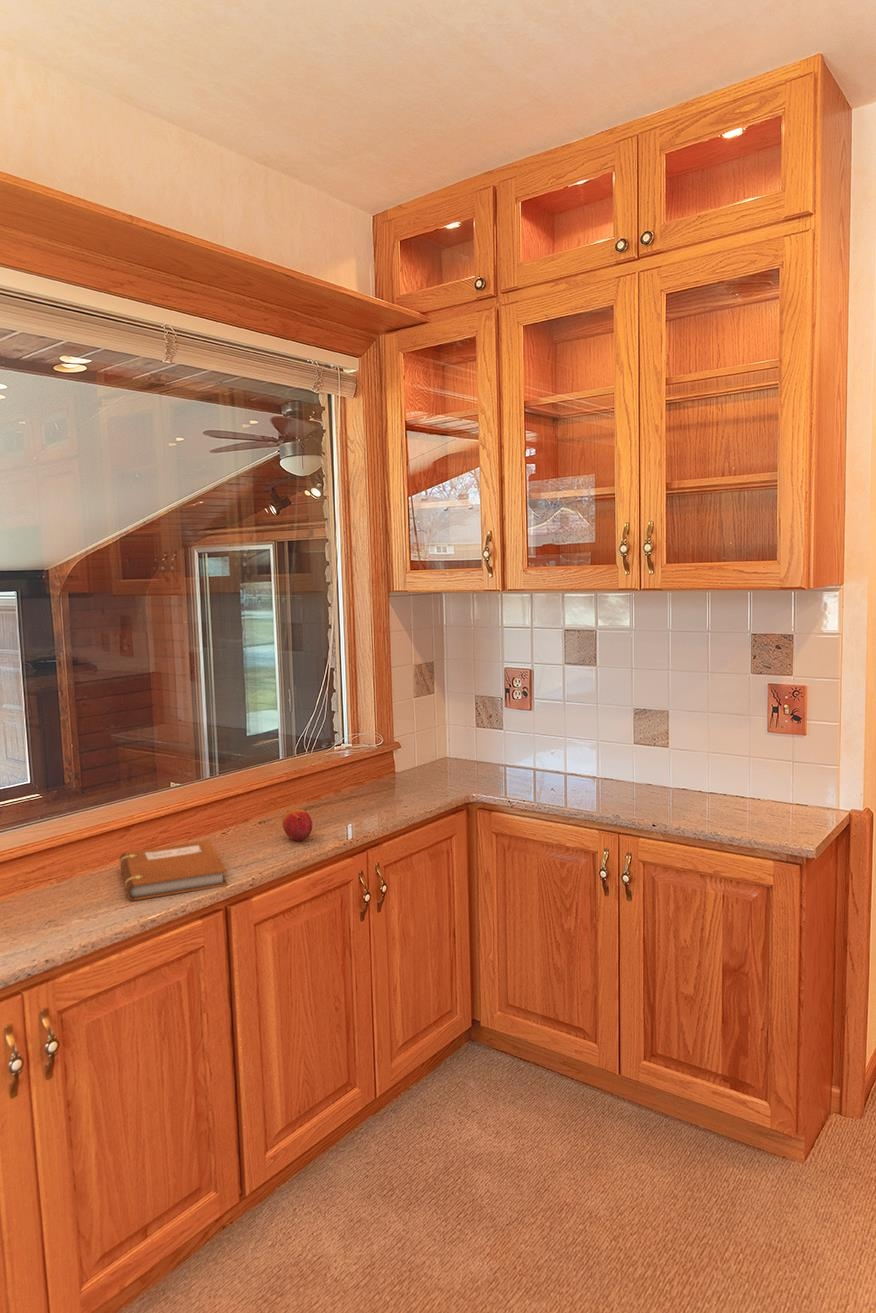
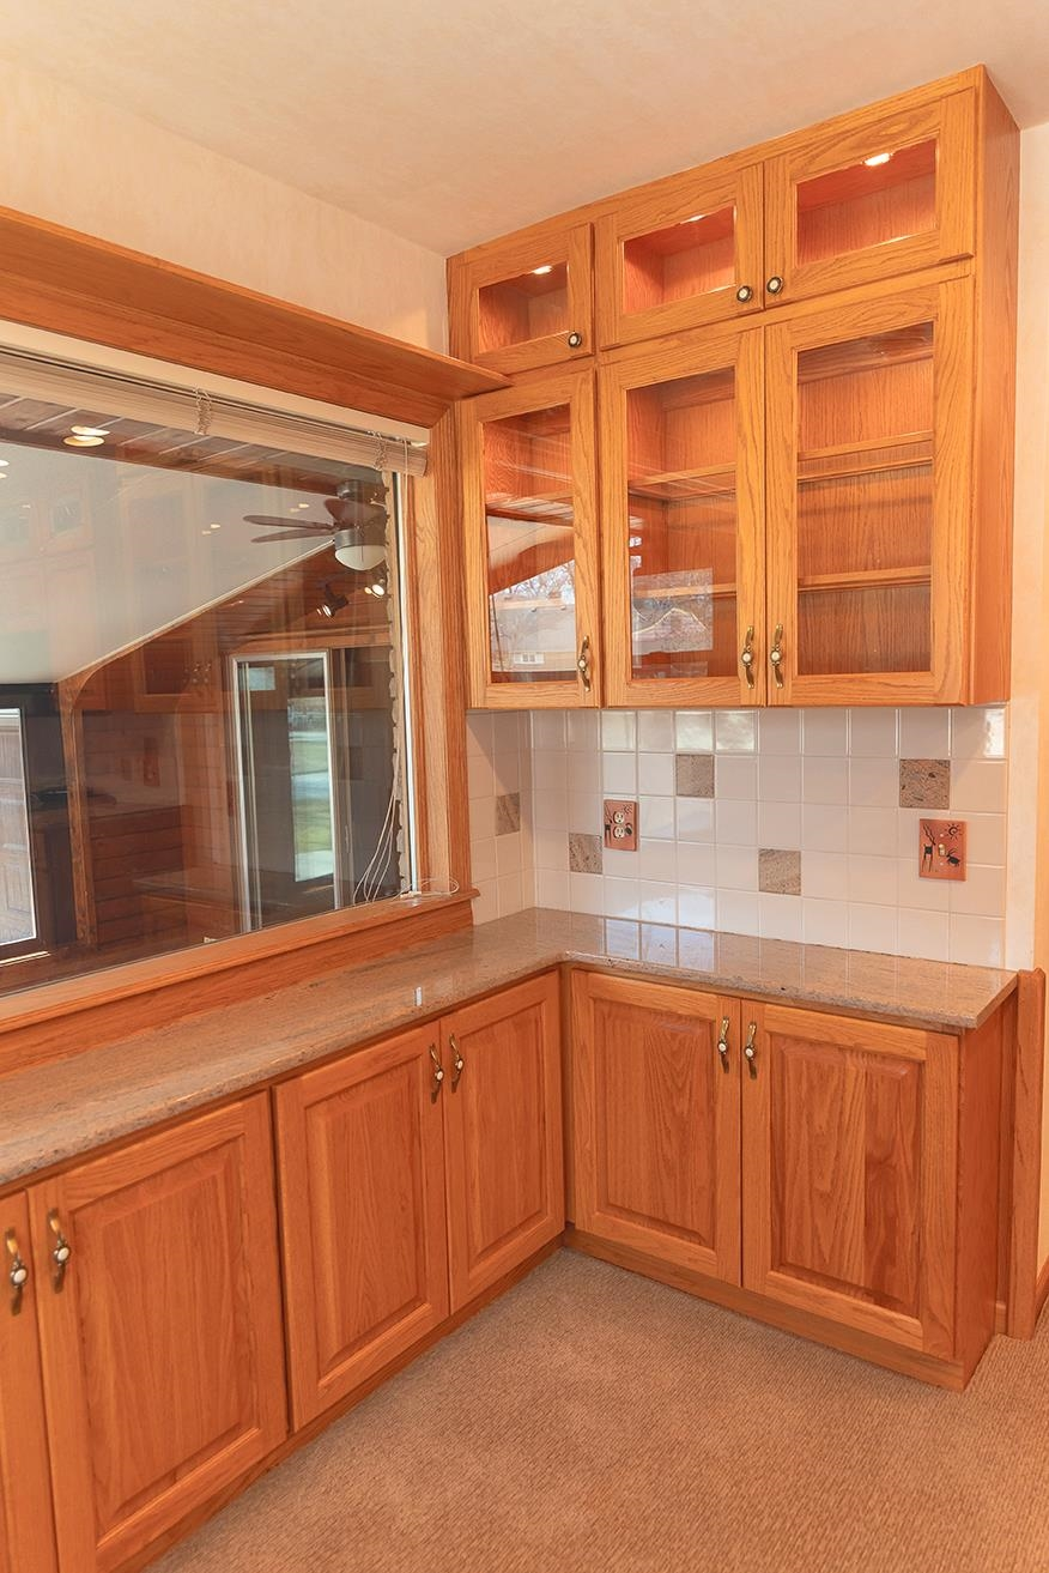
- fruit [281,808,313,842]
- notebook [119,839,228,901]
